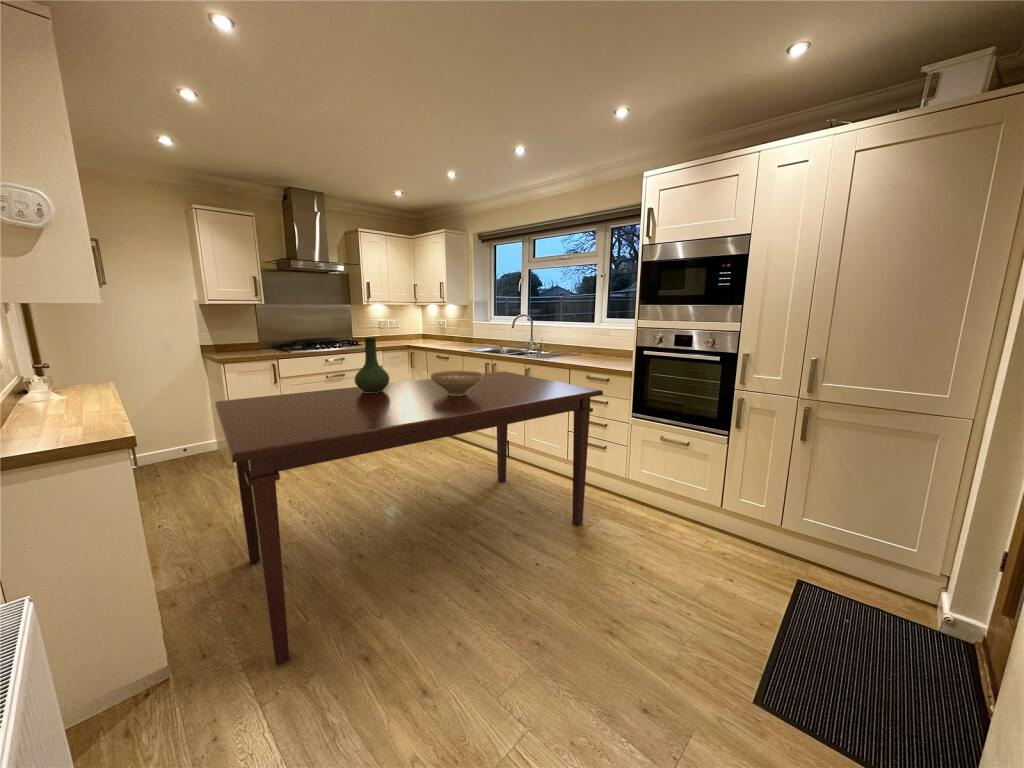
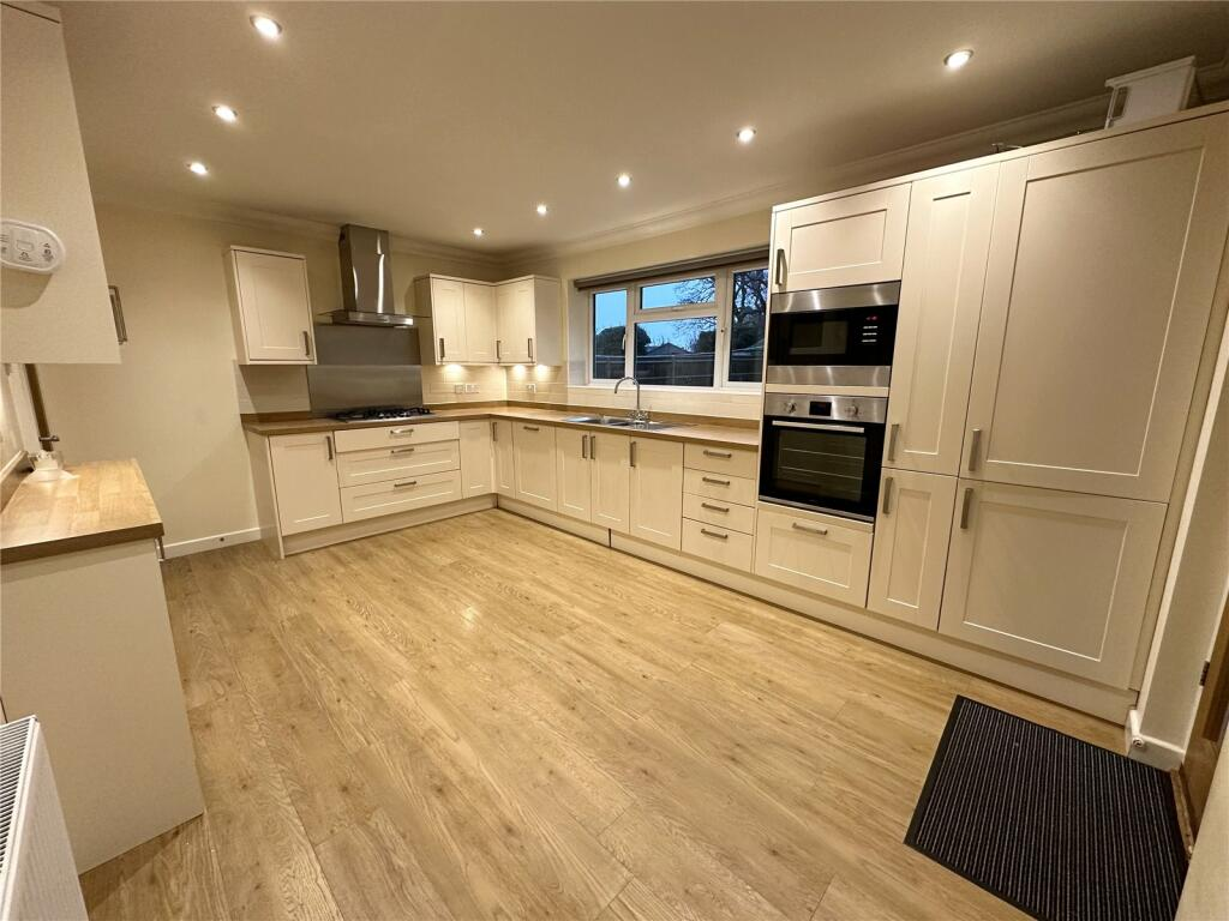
- dining table [214,370,604,666]
- vase [354,337,390,393]
- decorative bowl [430,370,483,396]
